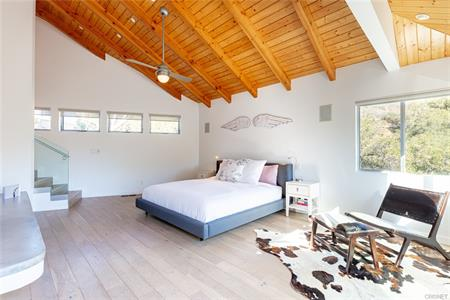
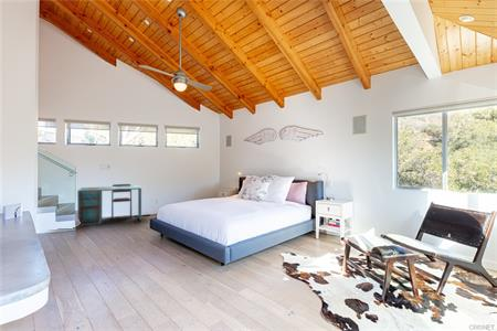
+ desk [76,183,142,227]
